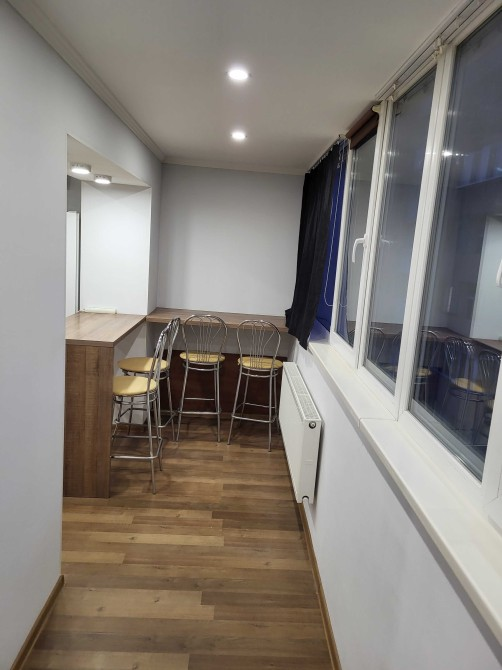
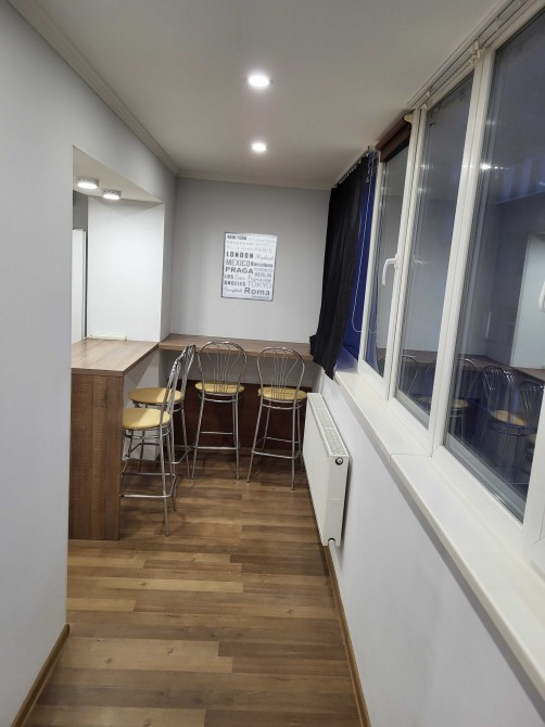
+ wall art [220,231,279,303]
